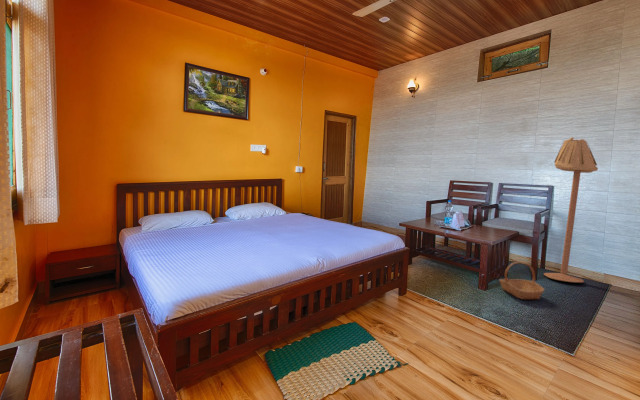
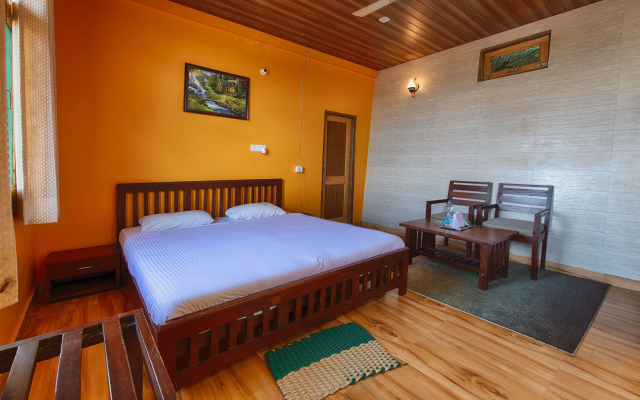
- floor lamp [543,136,599,283]
- basket [498,261,546,300]
